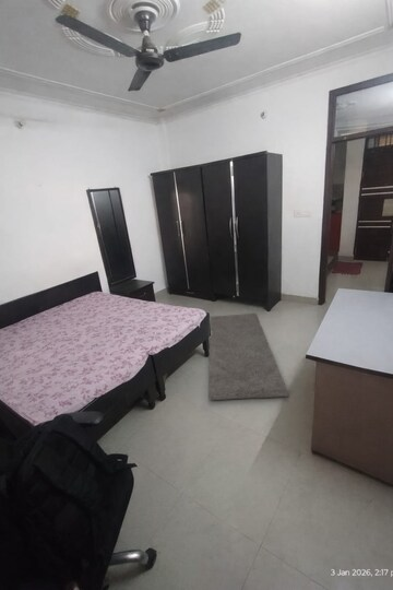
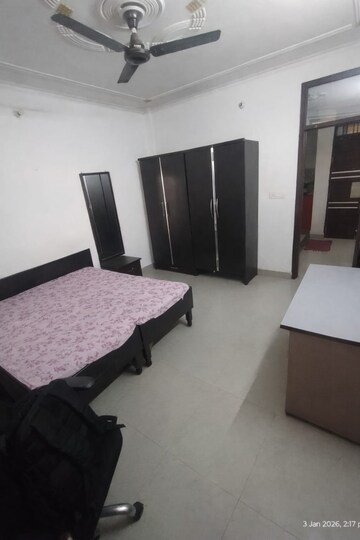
- rug [207,312,289,401]
